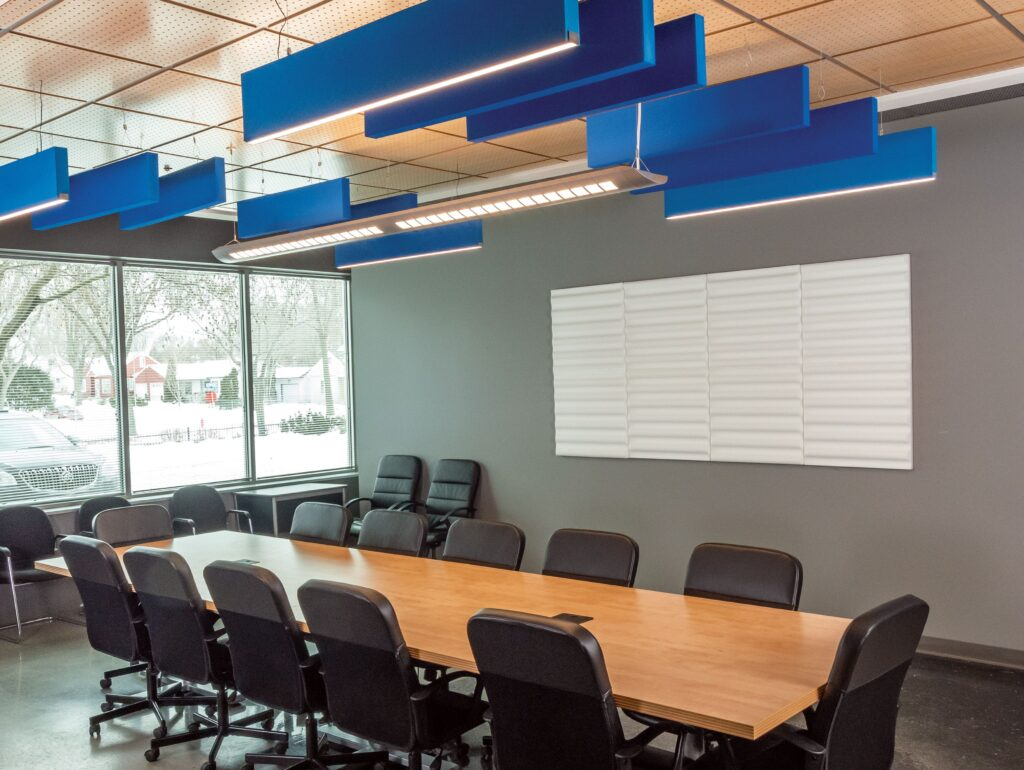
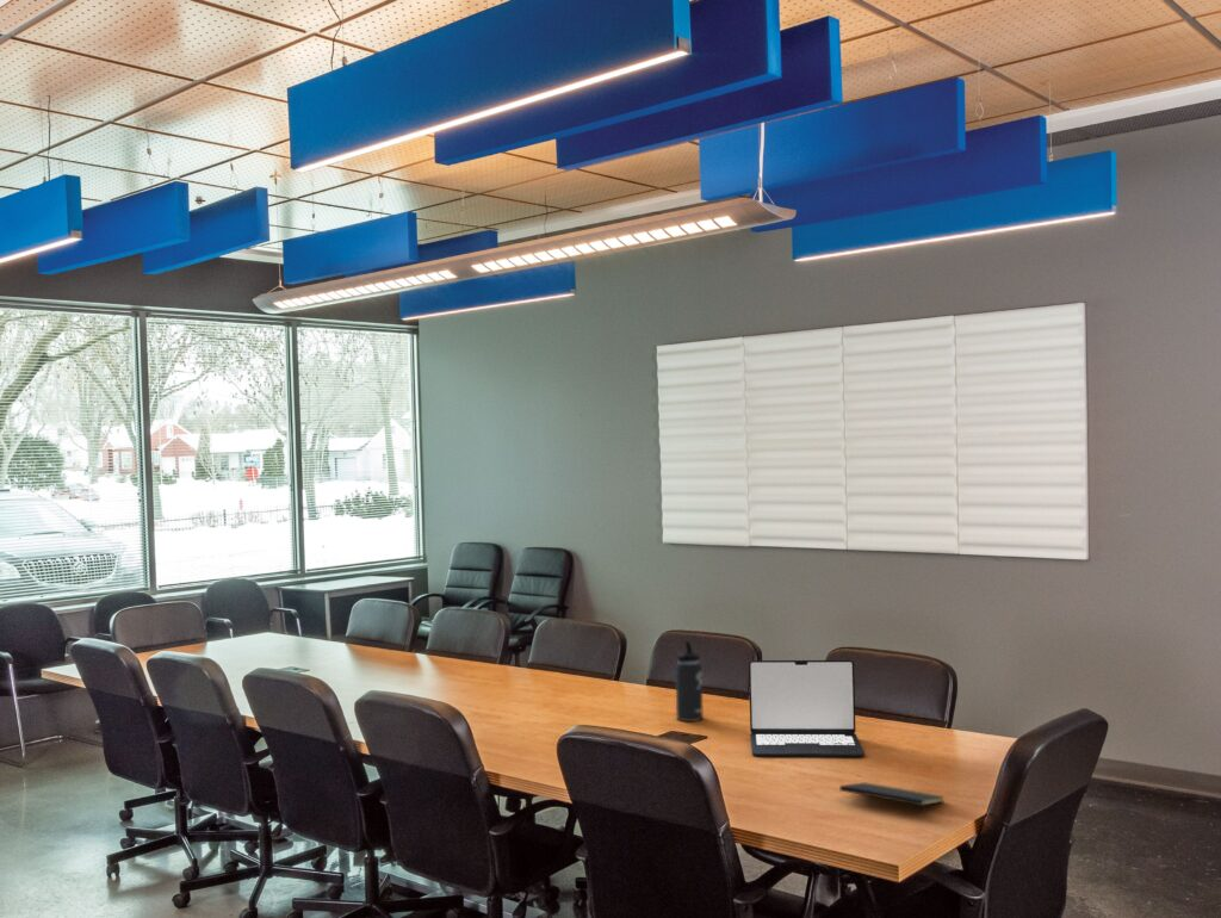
+ laptop [748,659,866,758]
+ thermos bottle [674,640,705,722]
+ notepad [838,781,946,819]
